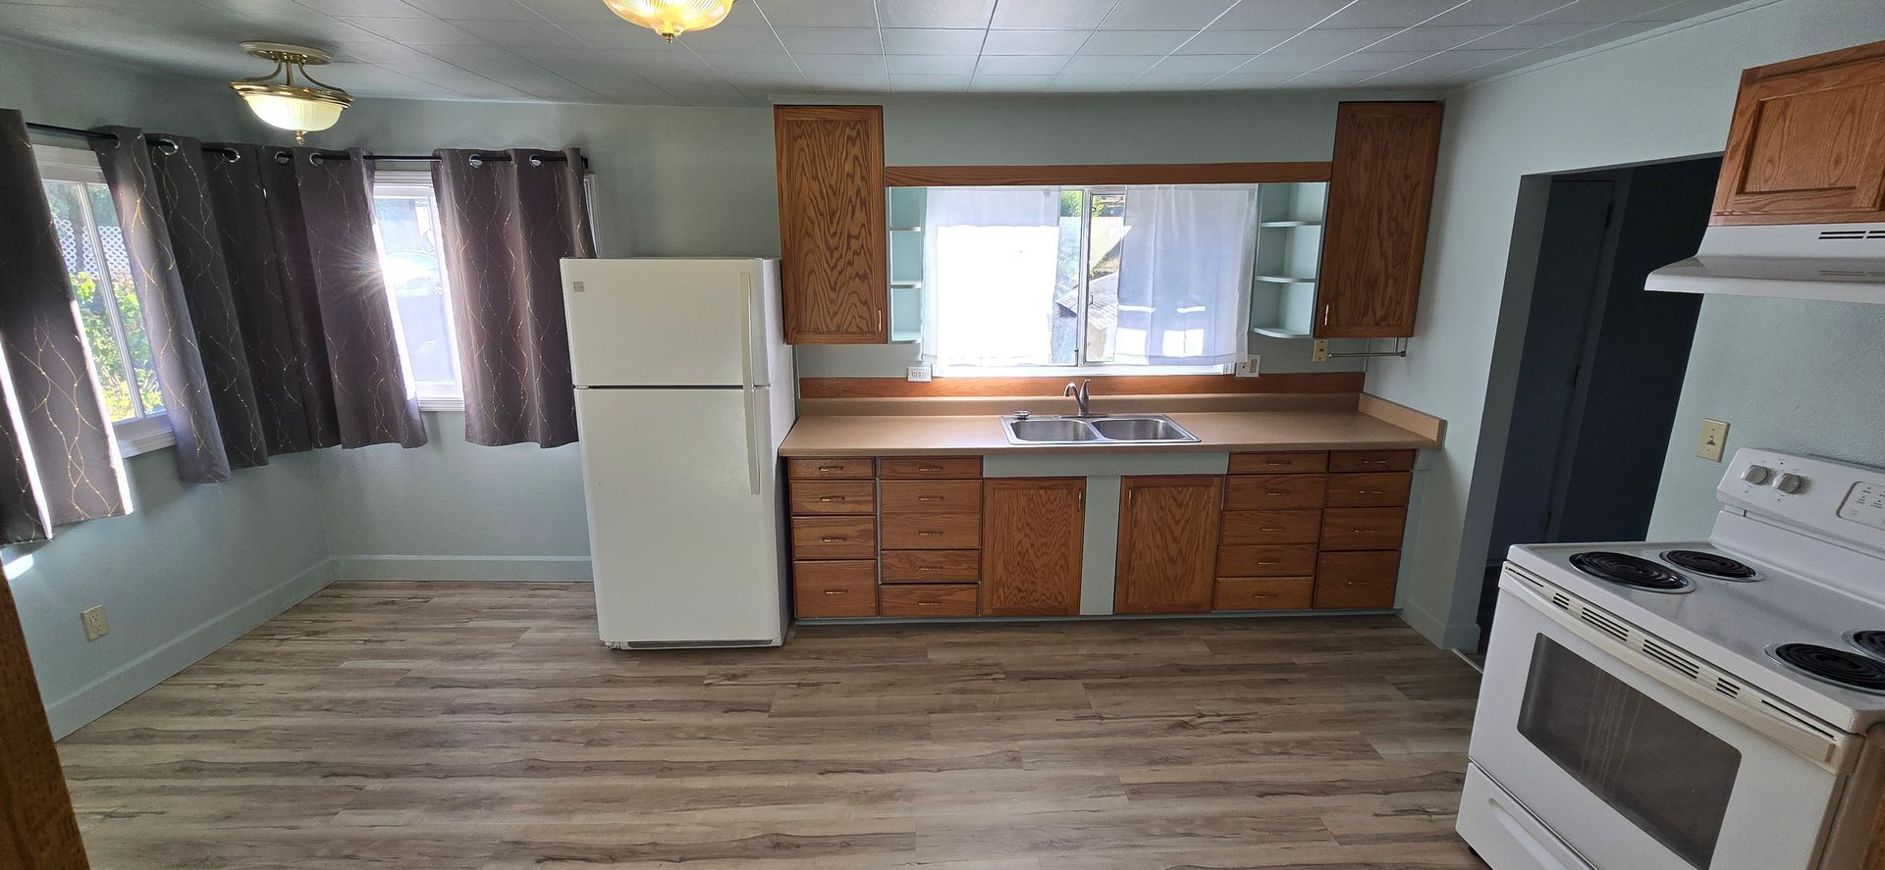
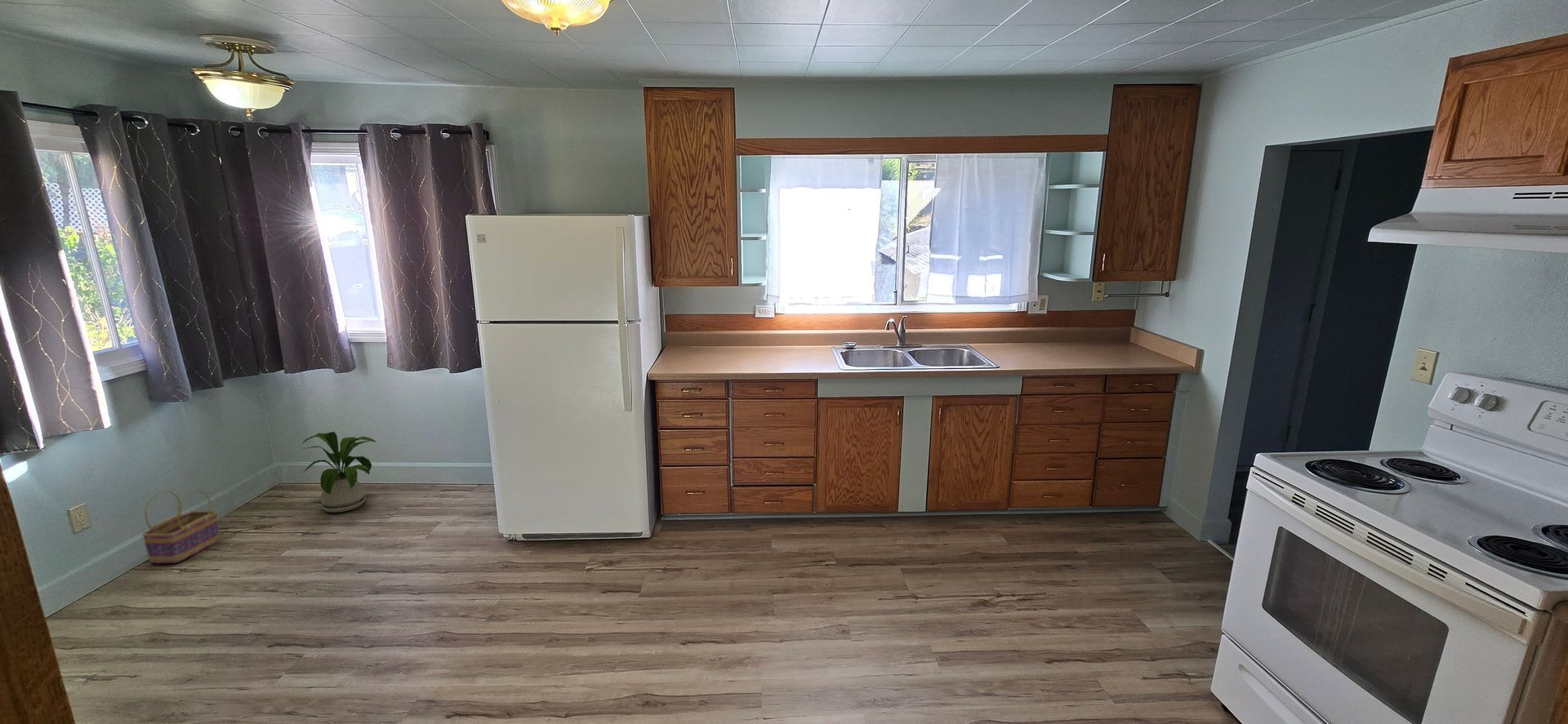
+ basket [141,490,220,564]
+ house plant [302,431,377,513]
